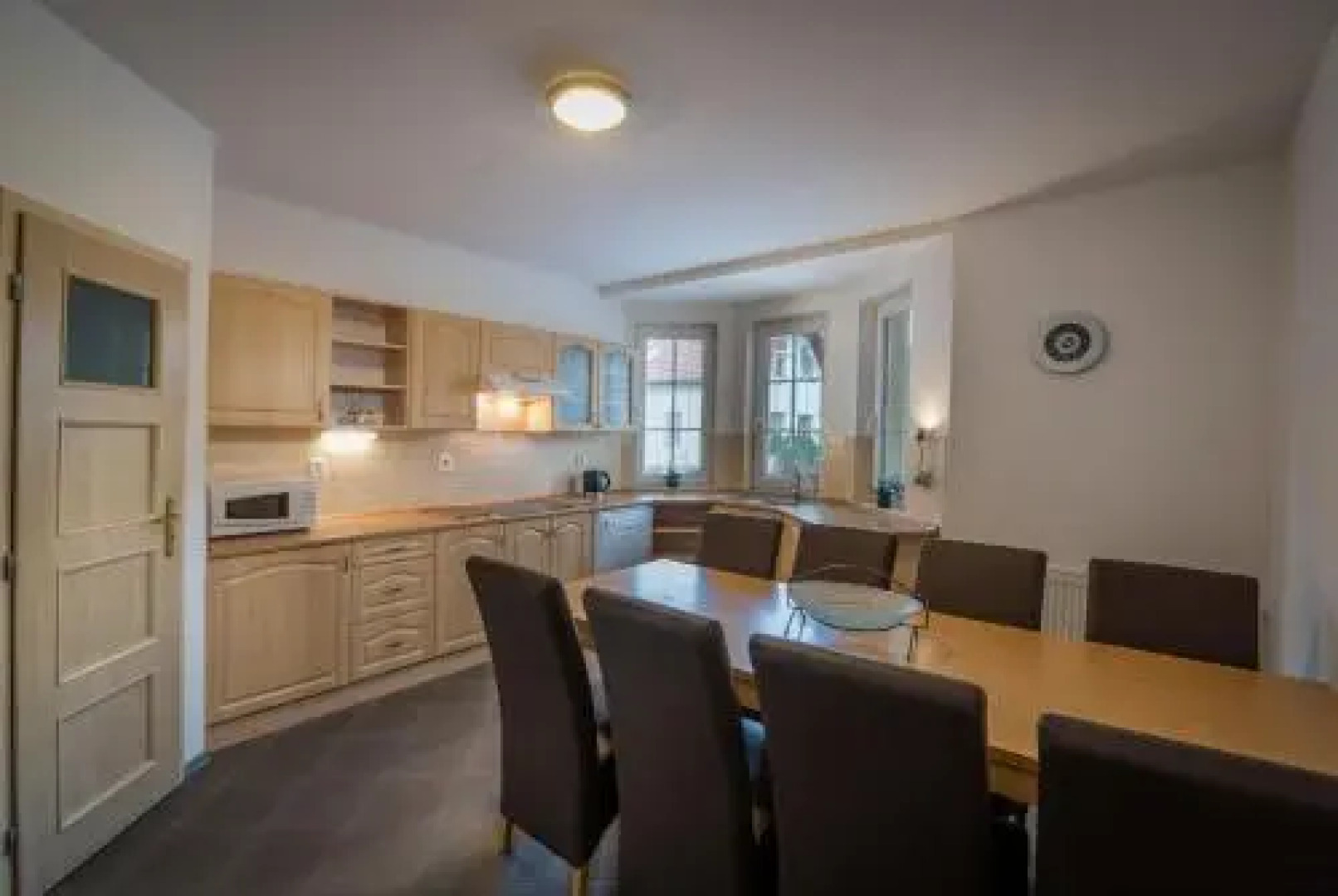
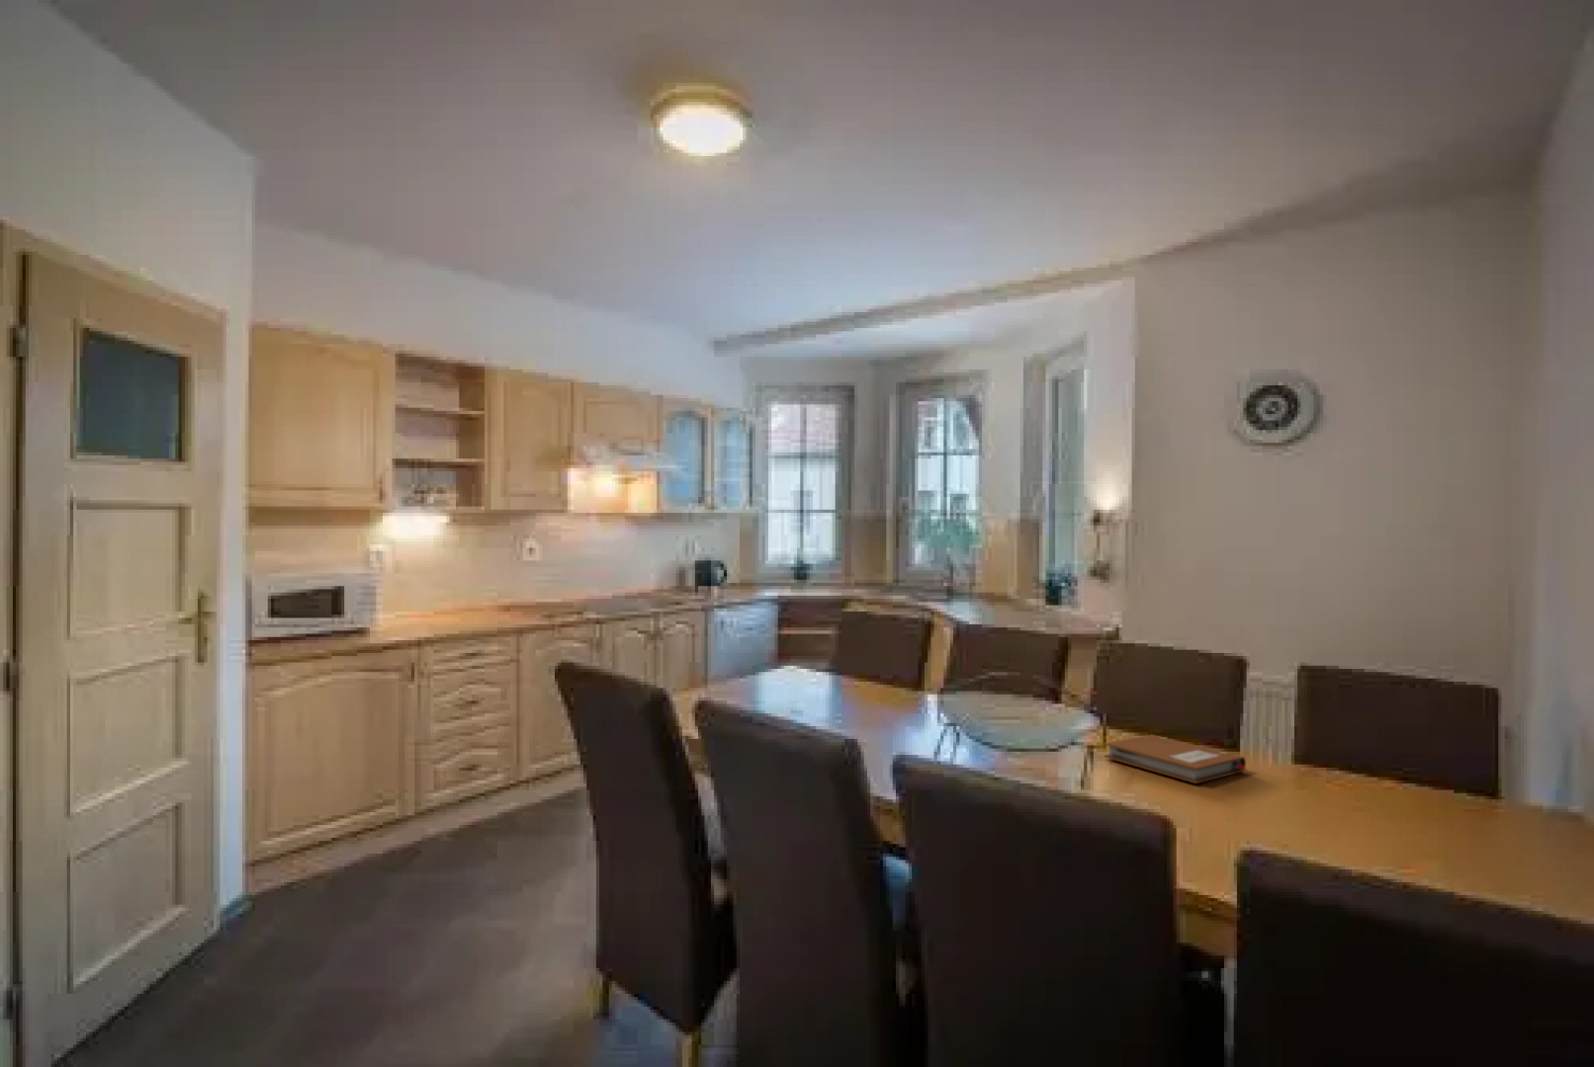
+ notebook [1103,734,1247,785]
